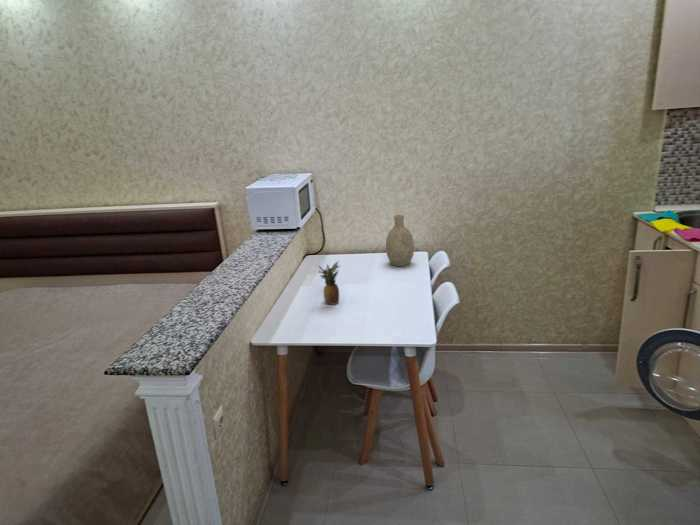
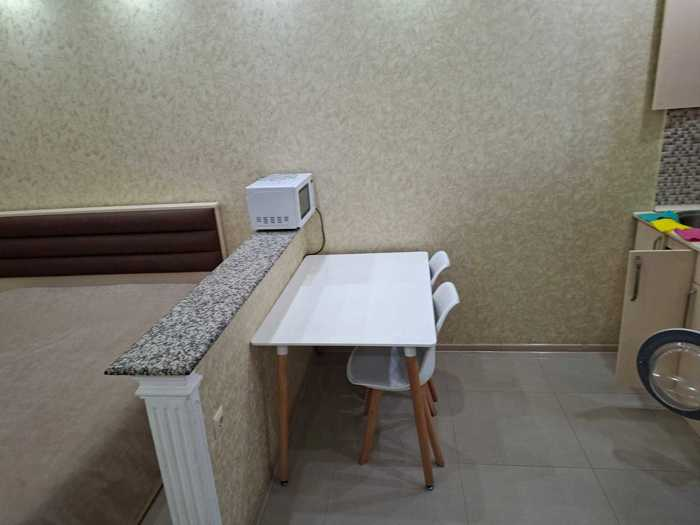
- decorative vase [385,214,415,267]
- fruit [317,259,341,306]
